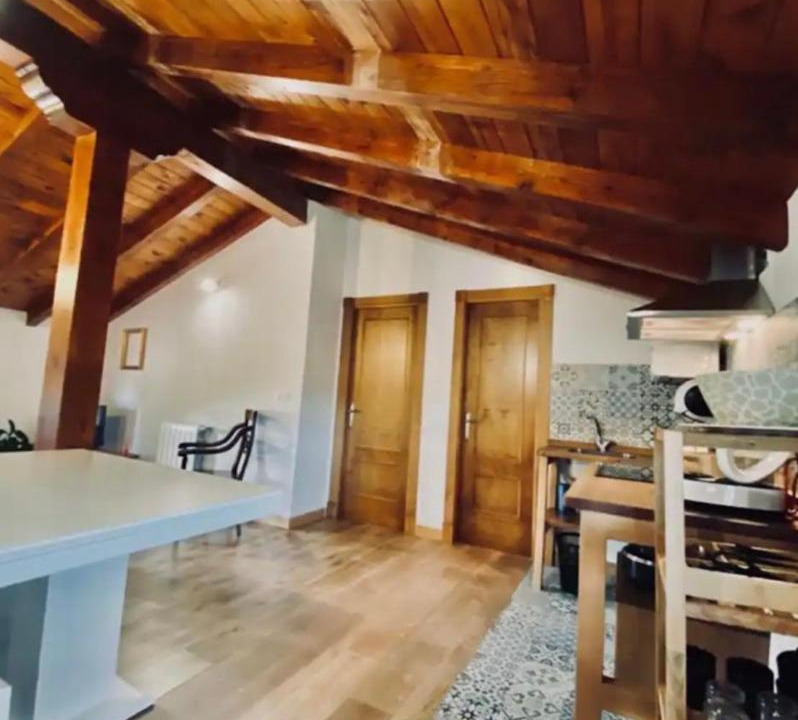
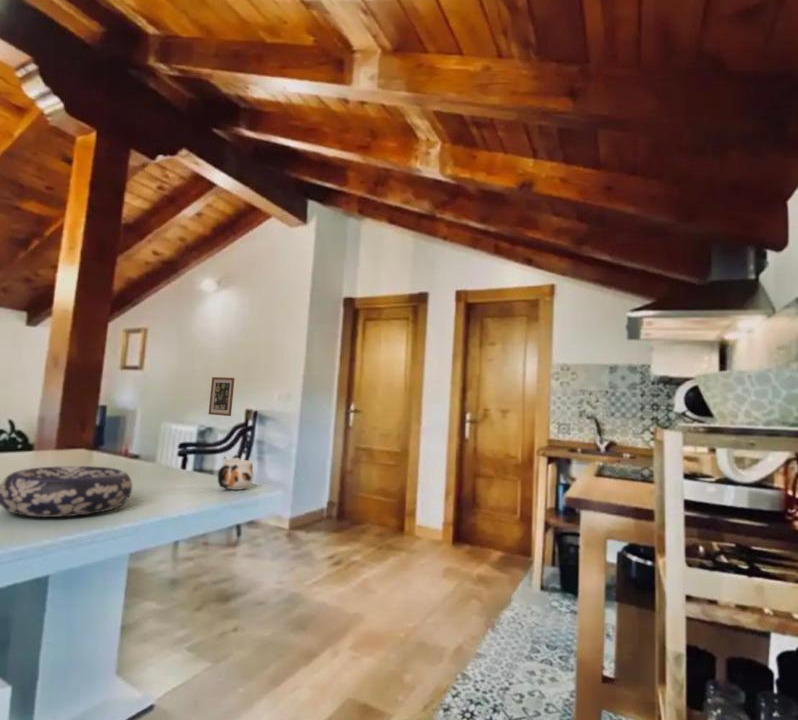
+ wall art [208,376,236,417]
+ decorative bowl [0,465,133,518]
+ mug [217,454,255,491]
